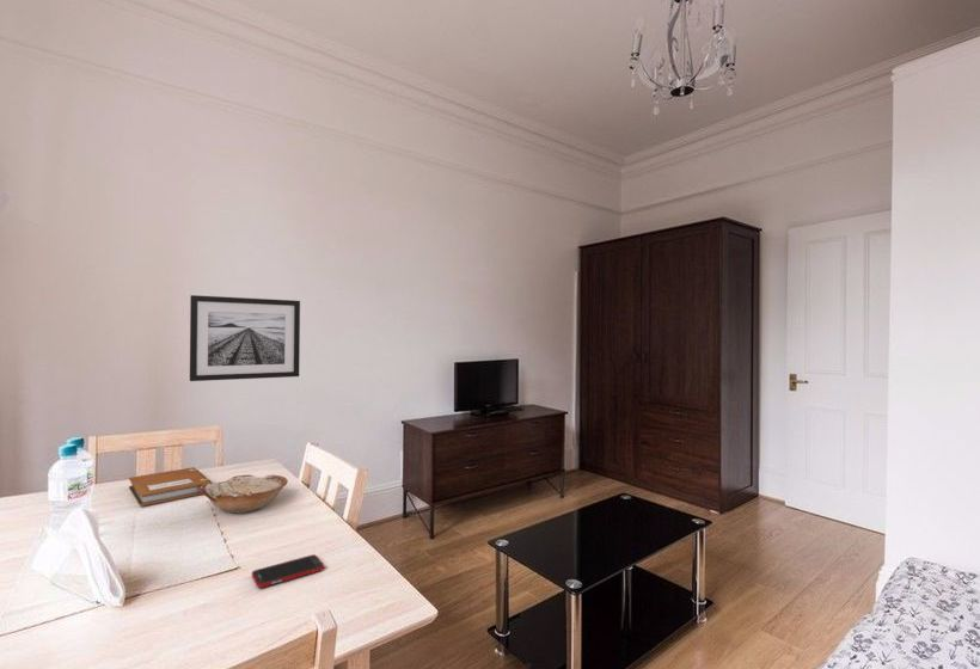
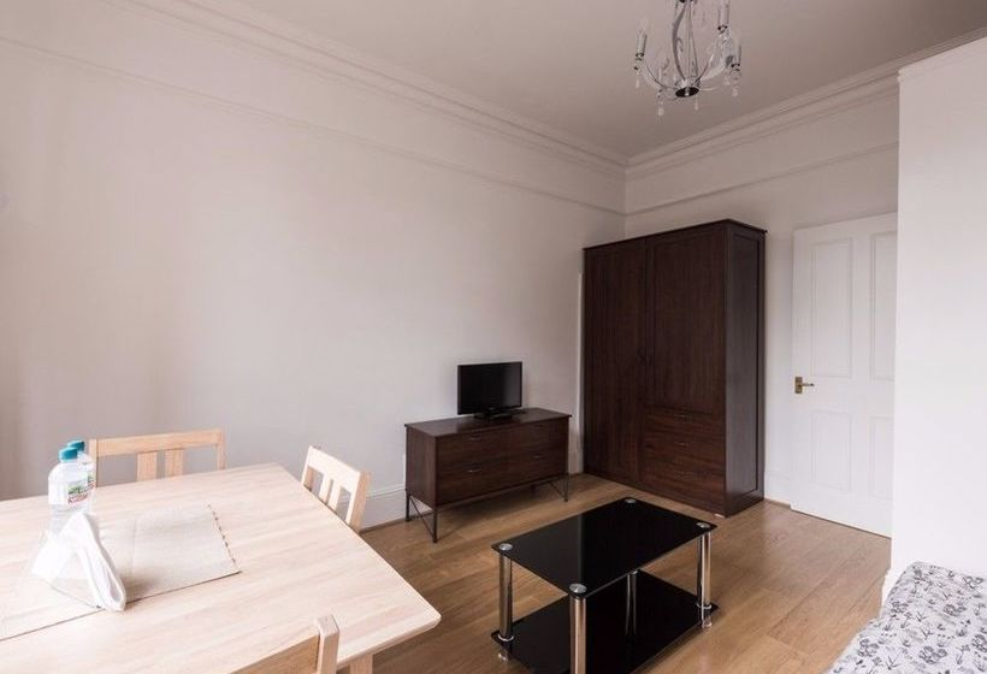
- bowl [200,474,289,514]
- cell phone [251,553,325,589]
- notebook [128,466,213,508]
- wall art [189,294,301,382]
